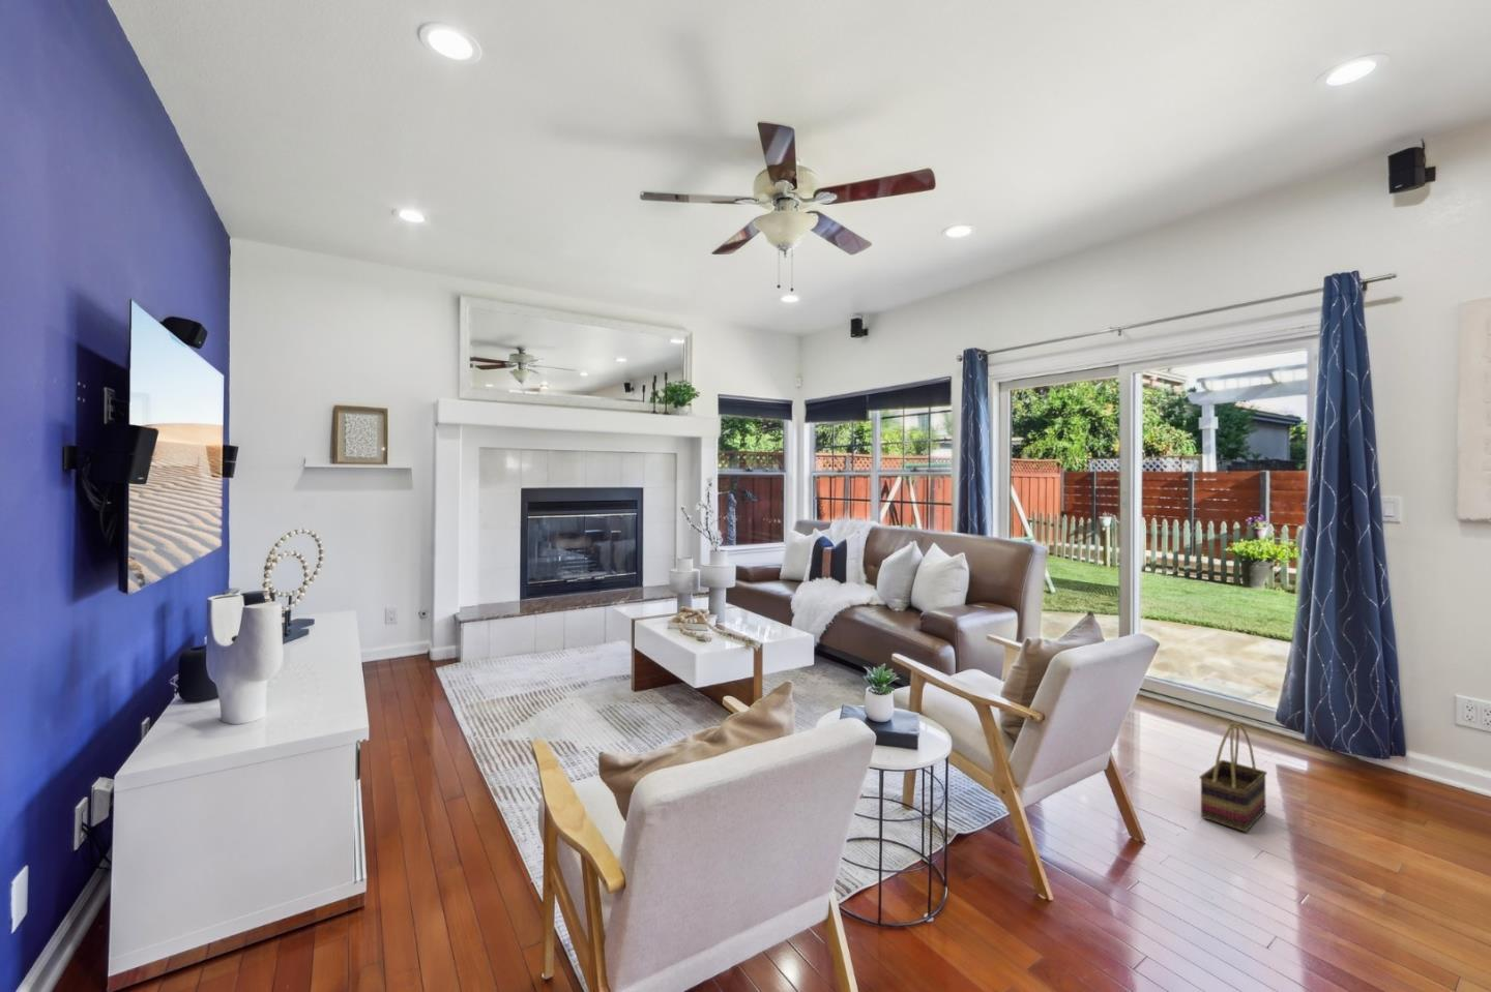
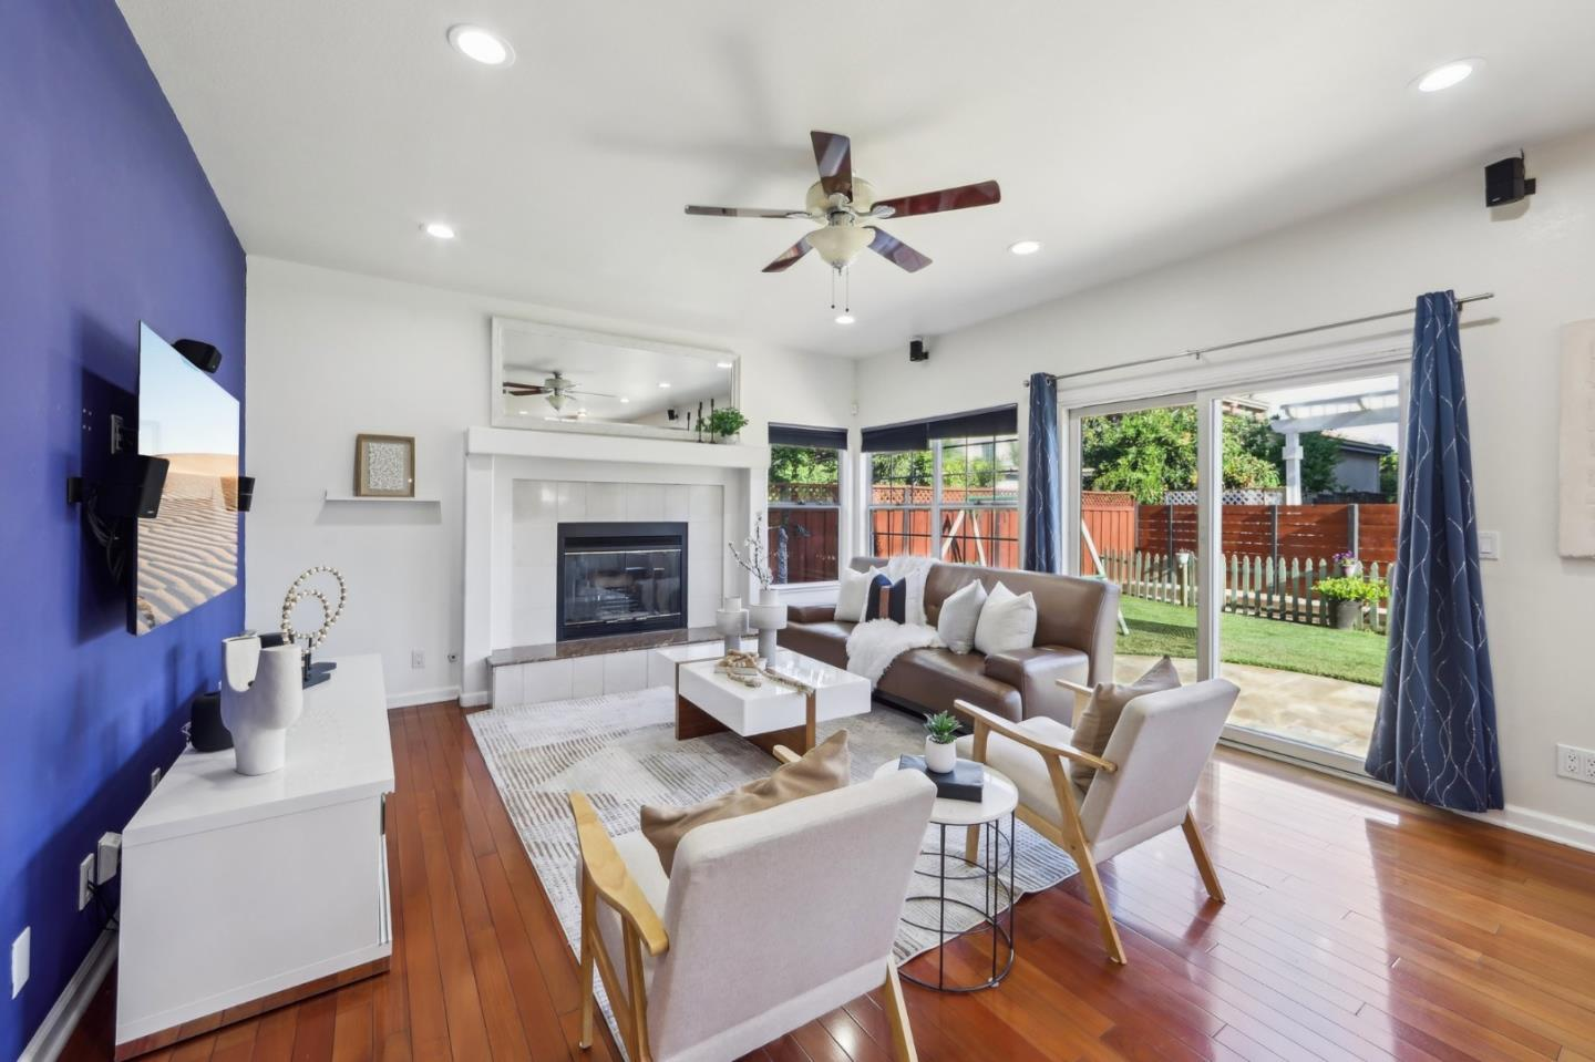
- basket [1197,720,1268,833]
